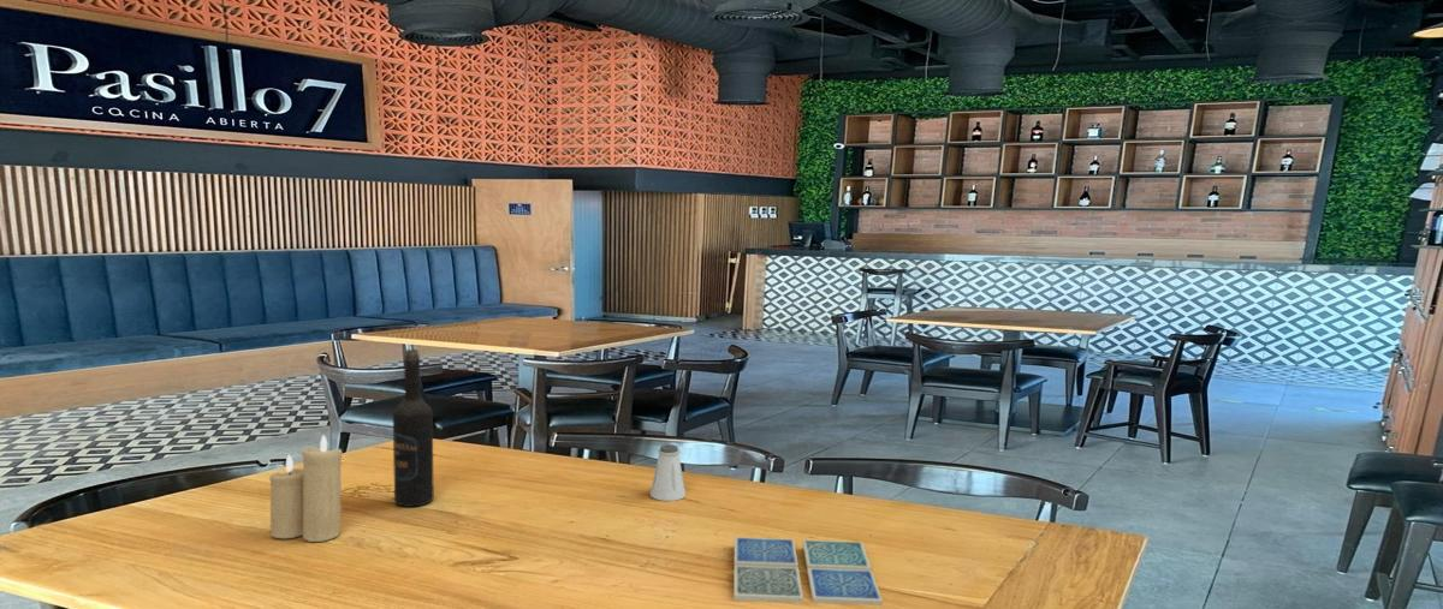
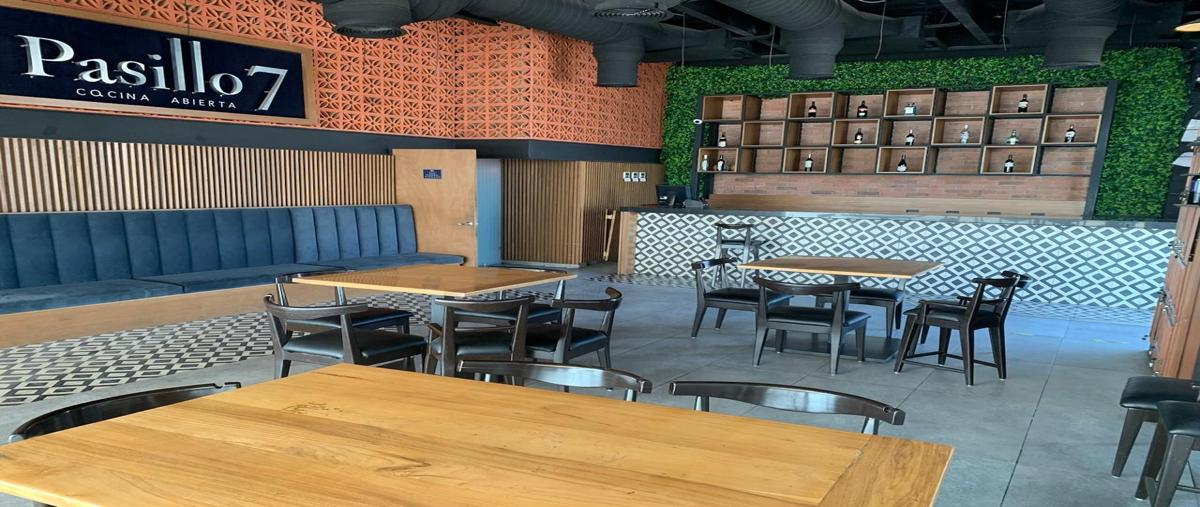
- saltshaker [649,443,687,502]
- wine bottle [392,348,435,508]
- drink coaster [732,536,884,605]
- candle [268,434,343,543]
